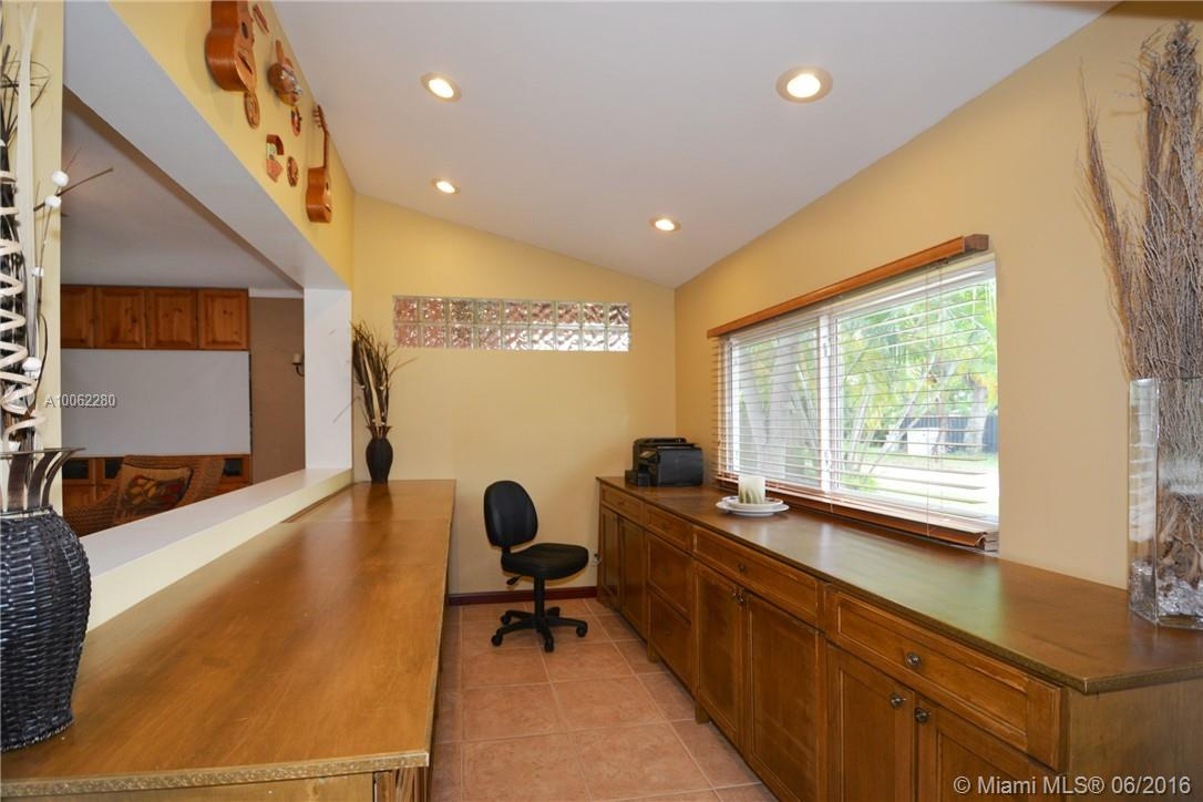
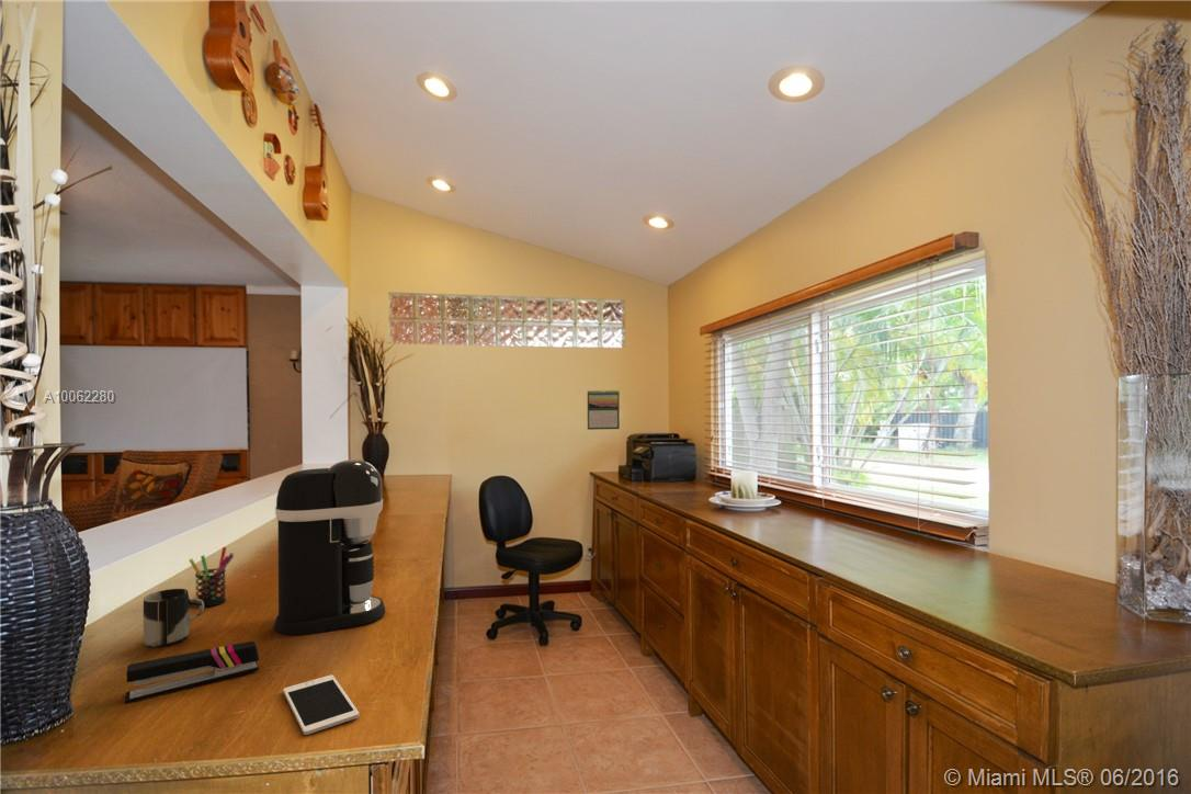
+ calendar [587,388,621,431]
+ coffee maker [273,458,386,636]
+ cell phone [282,674,360,736]
+ stapler [124,640,260,704]
+ pen holder [189,546,235,608]
+ cup [143,588,205,648]
